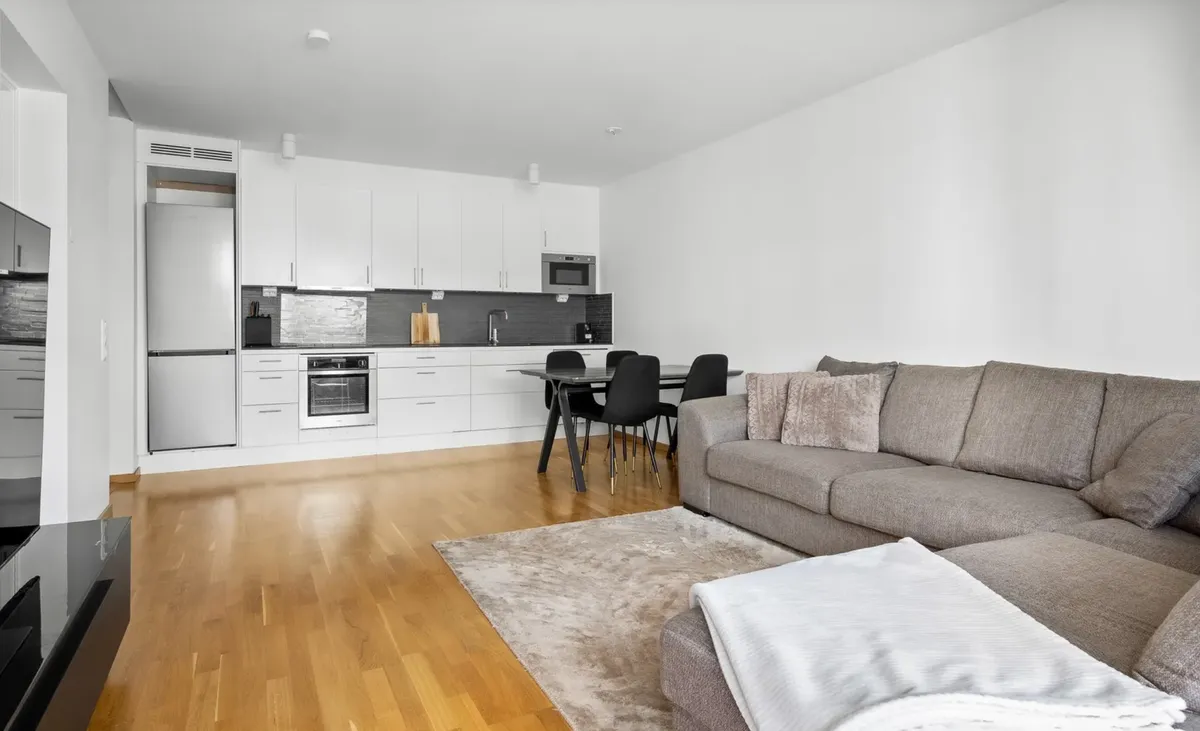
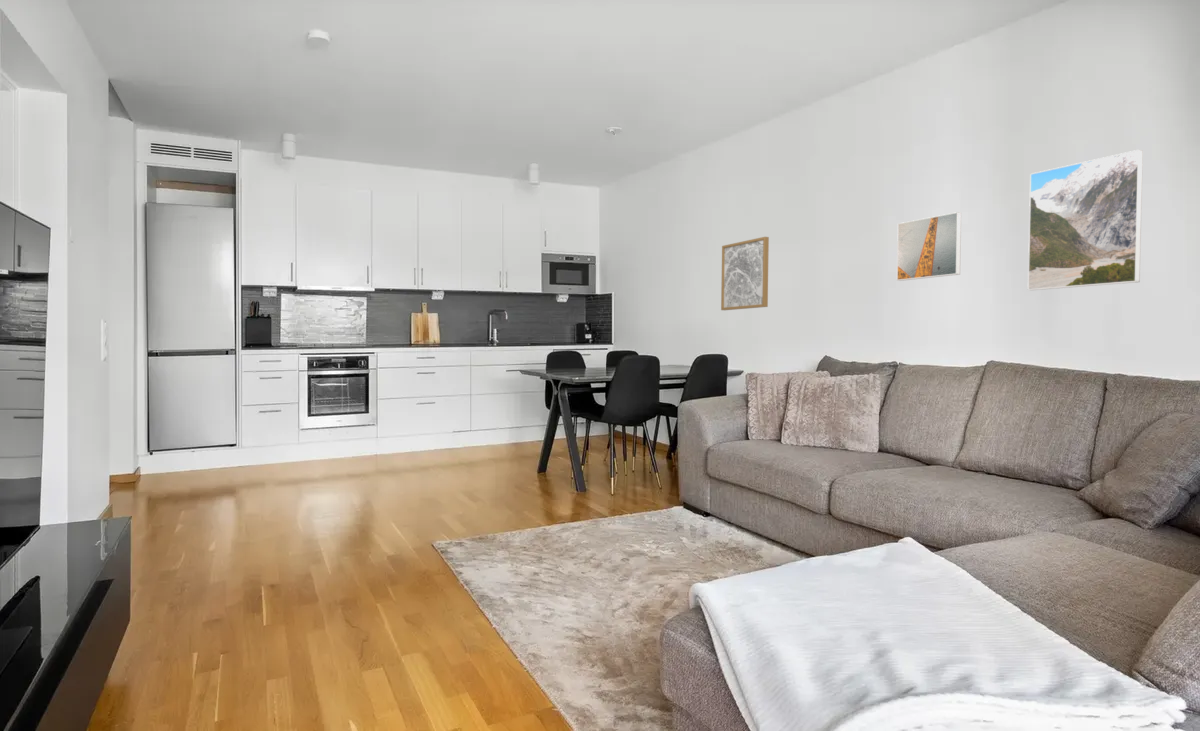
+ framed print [896,211,962,282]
+ wall art [720,236,770,311]
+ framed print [1027,149,1144,291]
